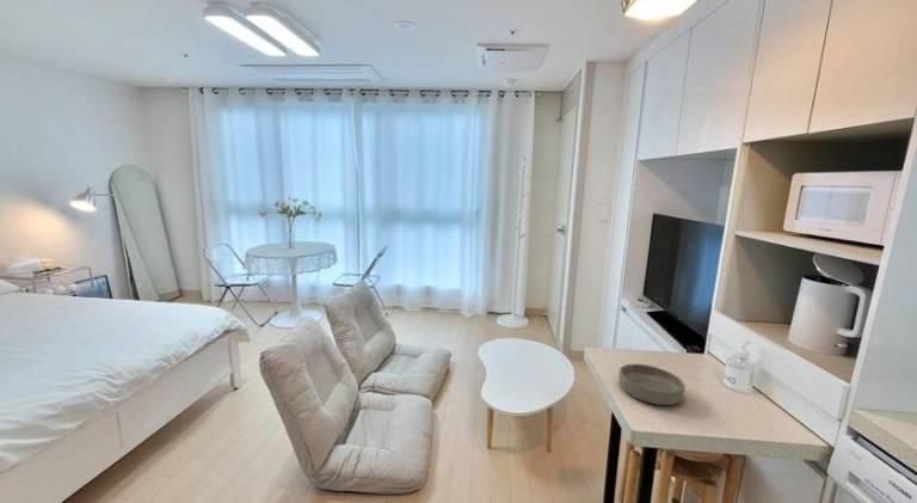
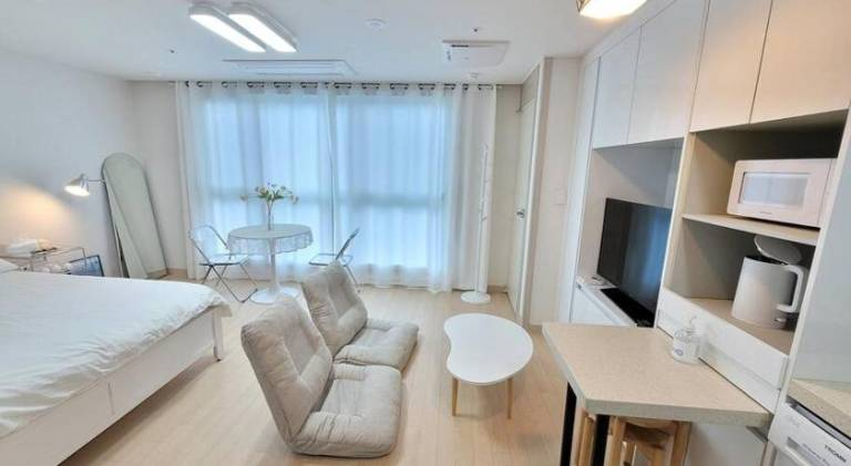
- bowl [617,363,687,406]
